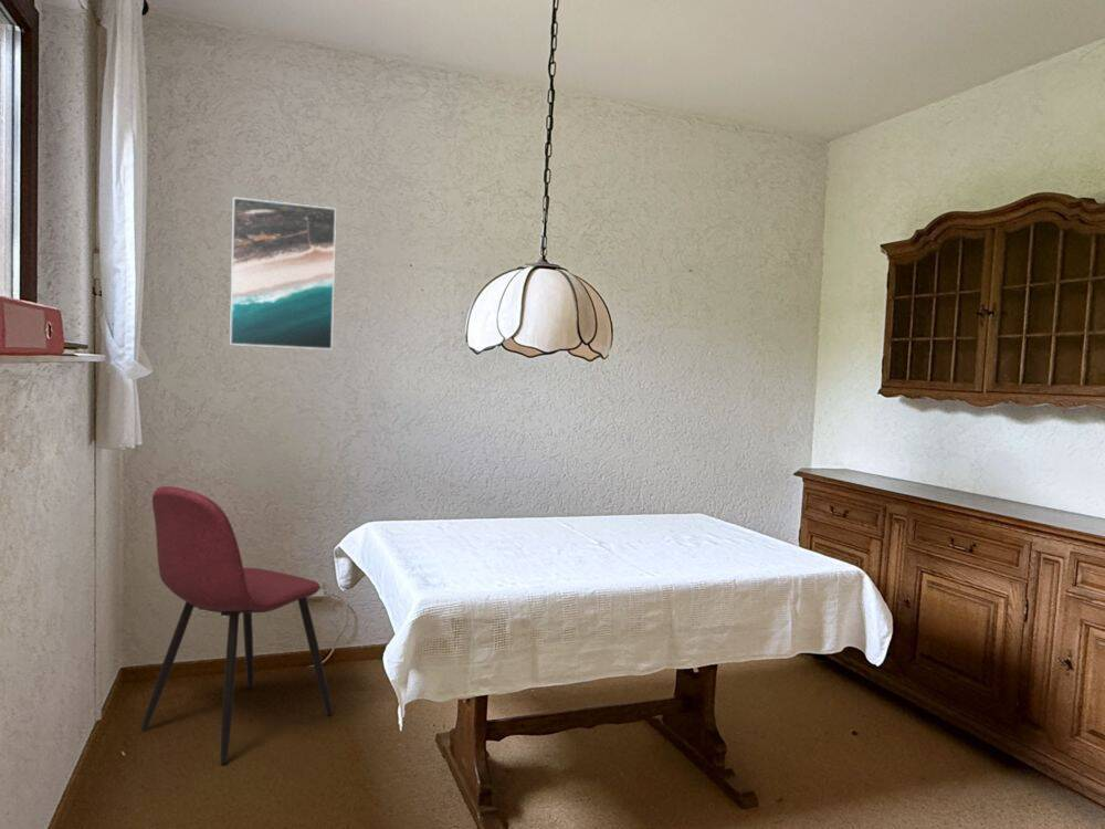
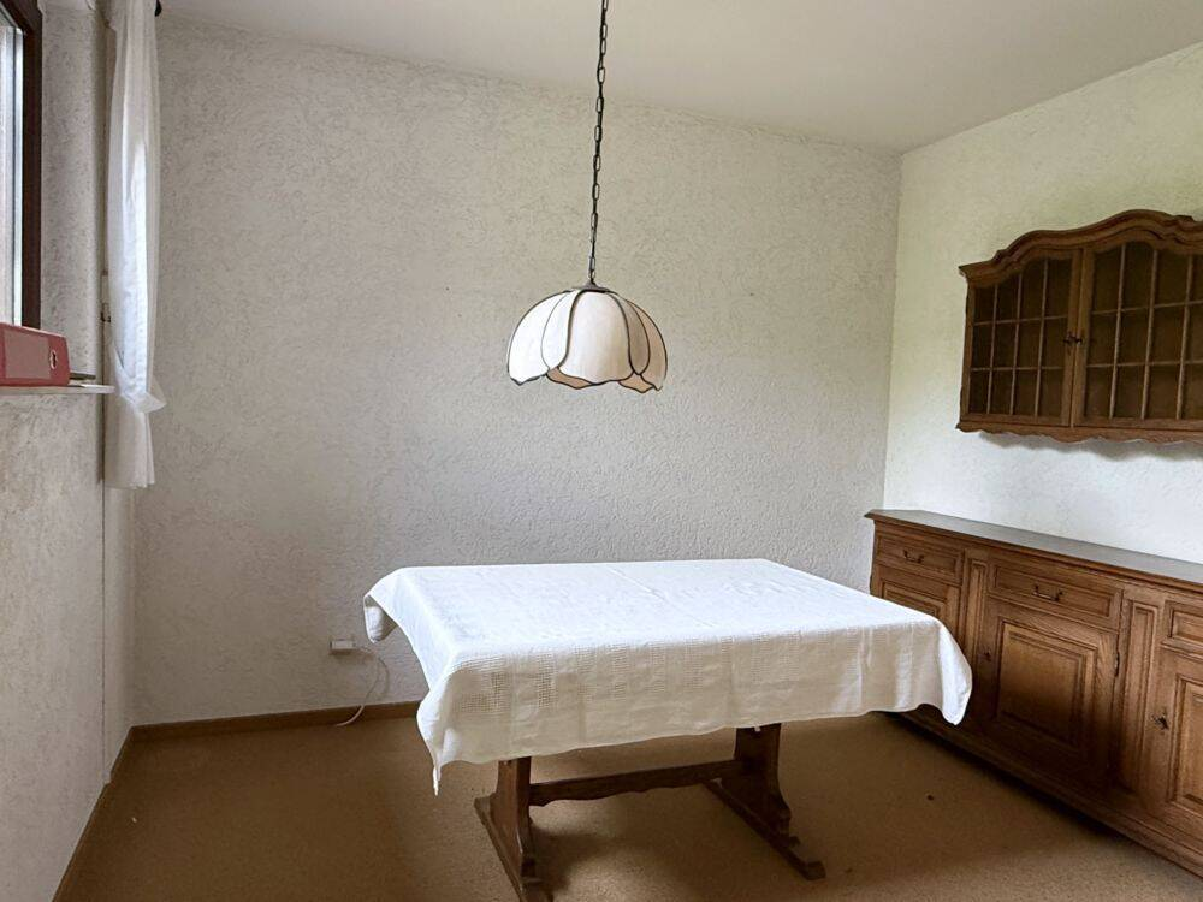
- dining chair [140,485,334,765]
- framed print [229,196,337,350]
